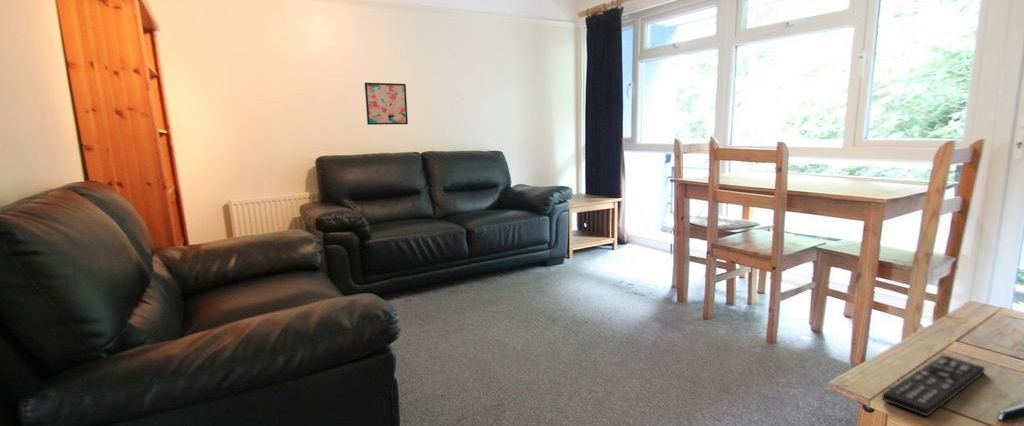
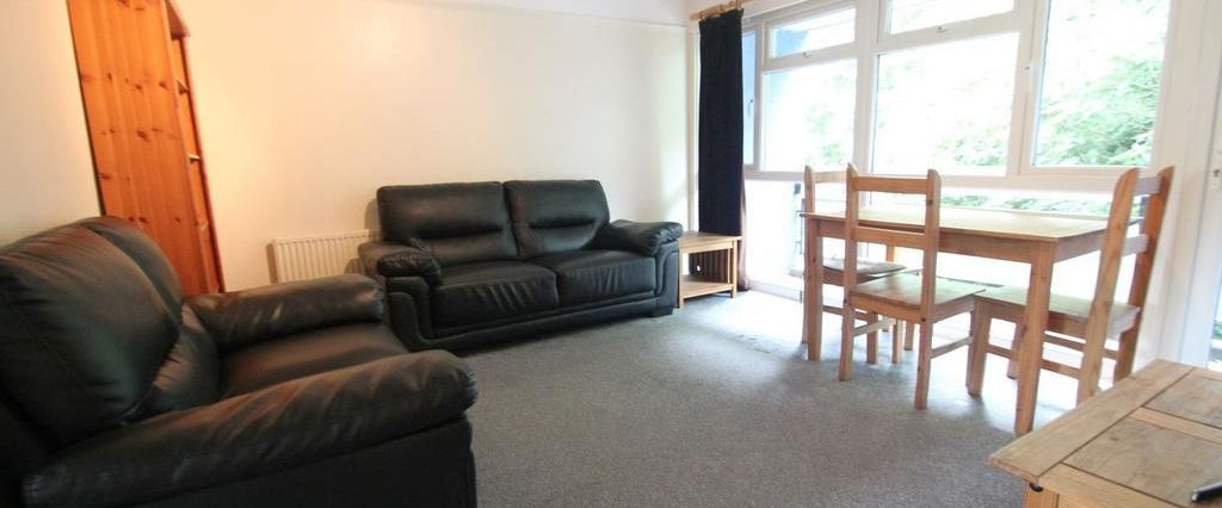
- wall art [364,82,409,126]
- remote control [881,354,986,418]
